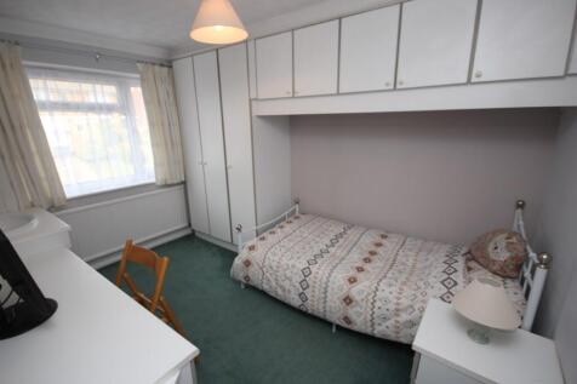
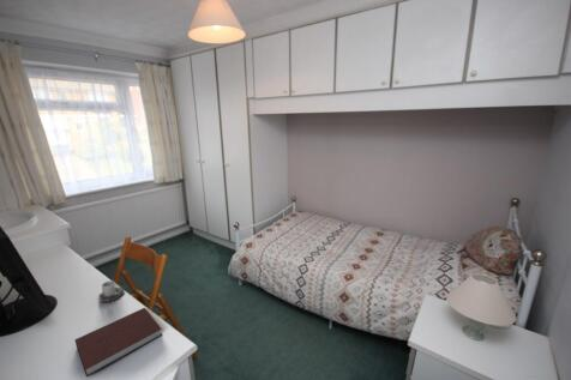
+ mug [97,279,126,303]
+ notebook [74,307,163,378]
